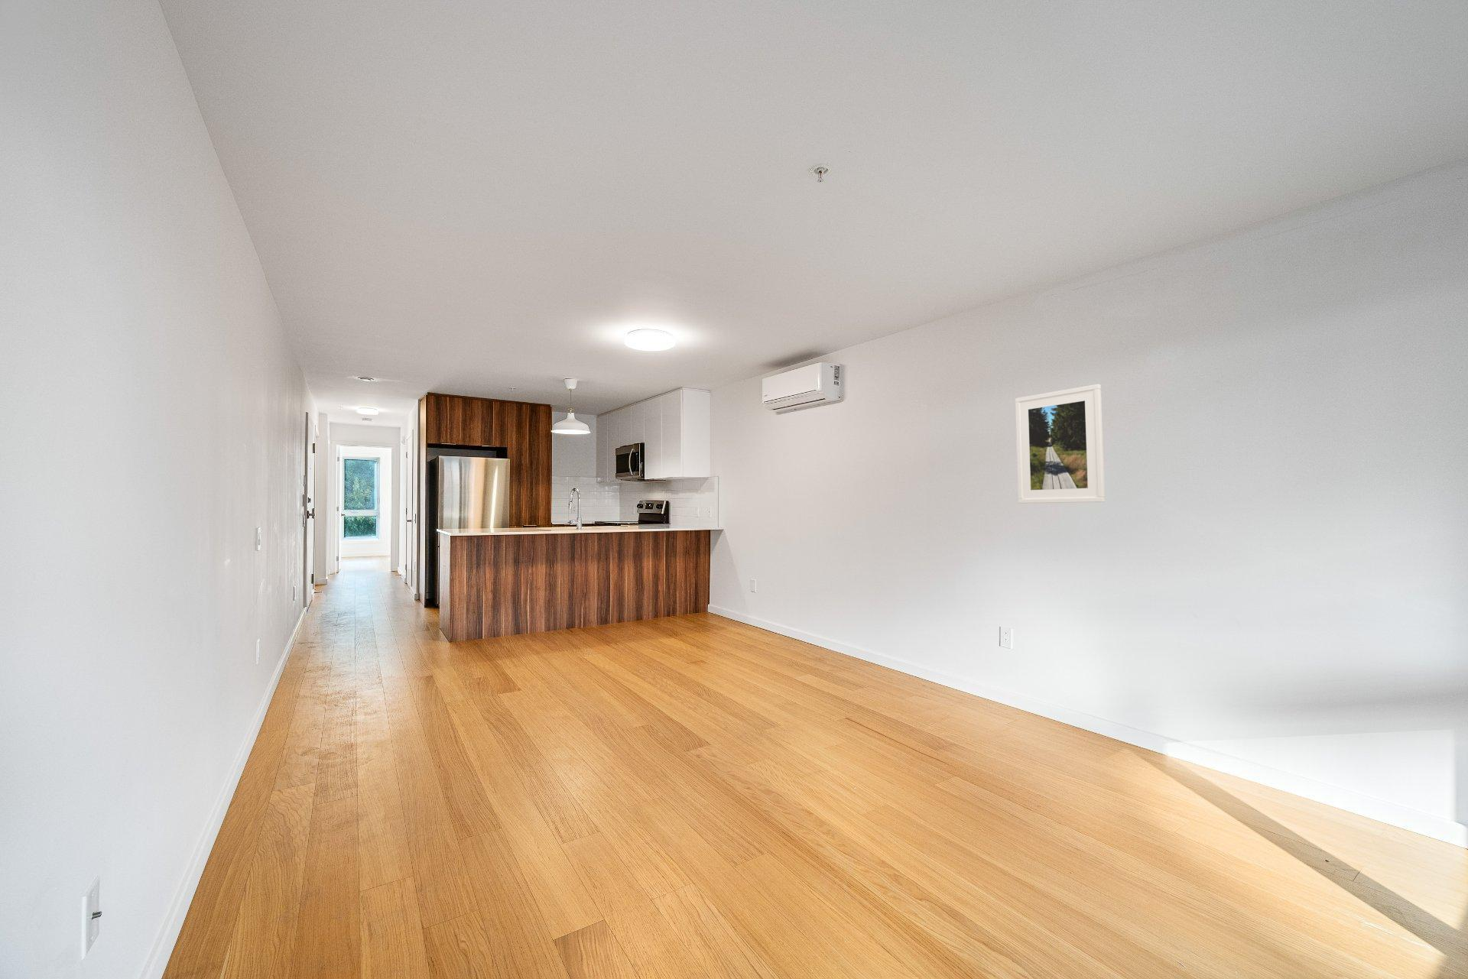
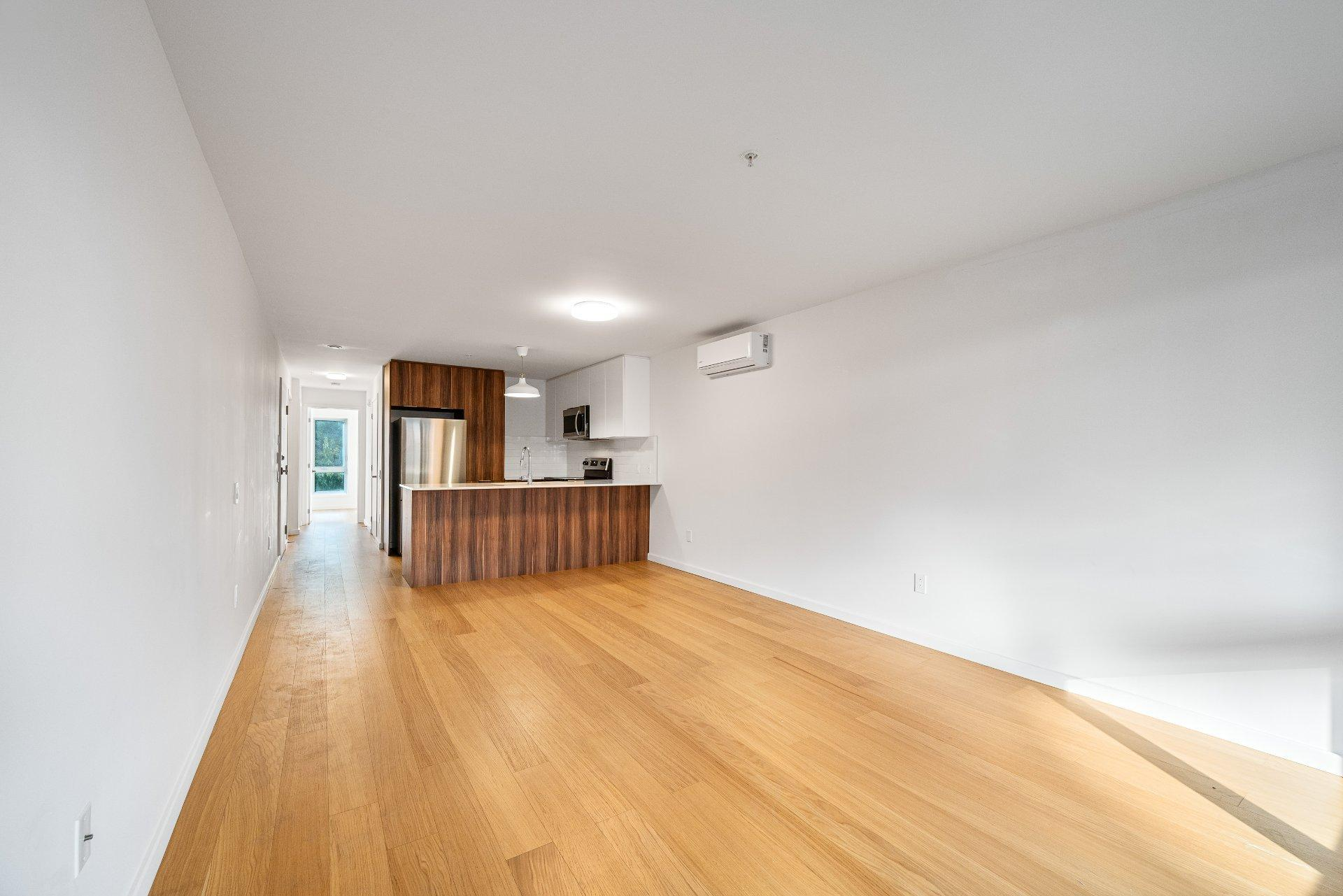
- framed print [1014,384,1105,505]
